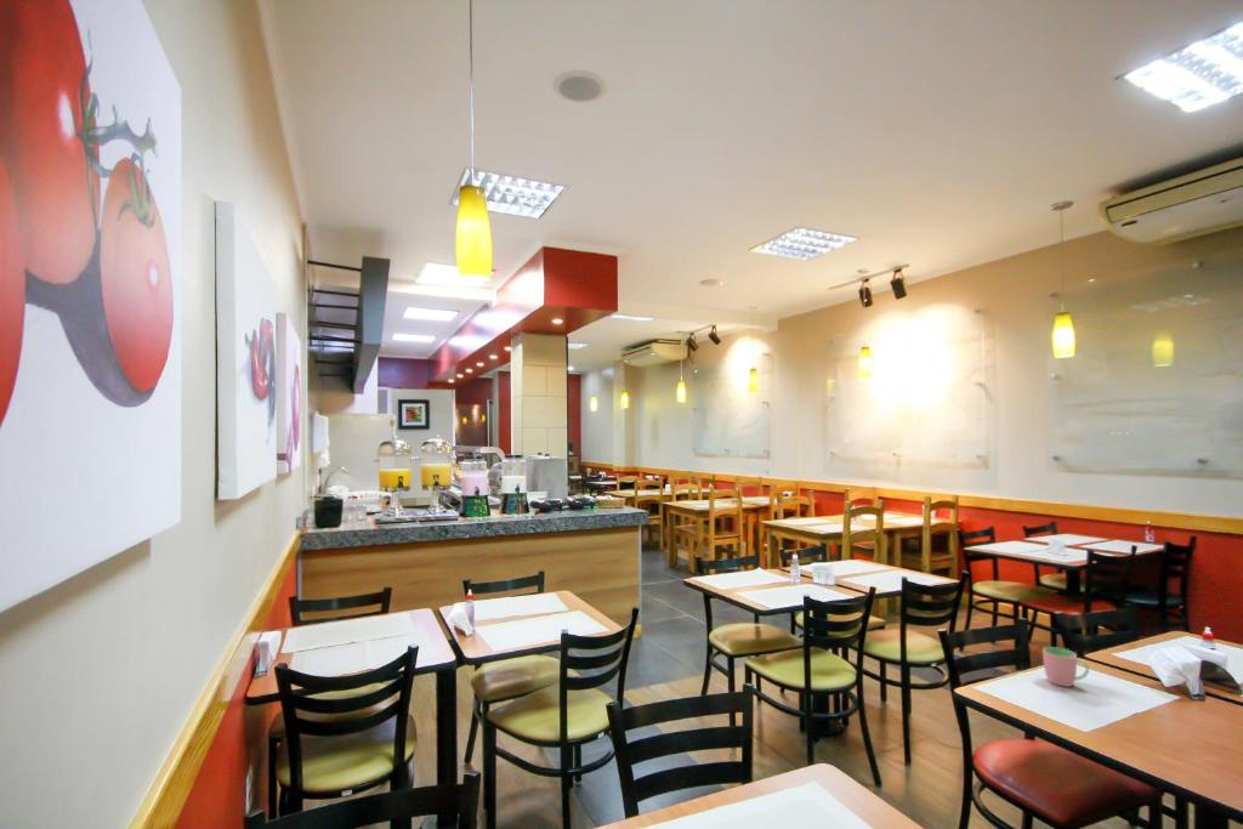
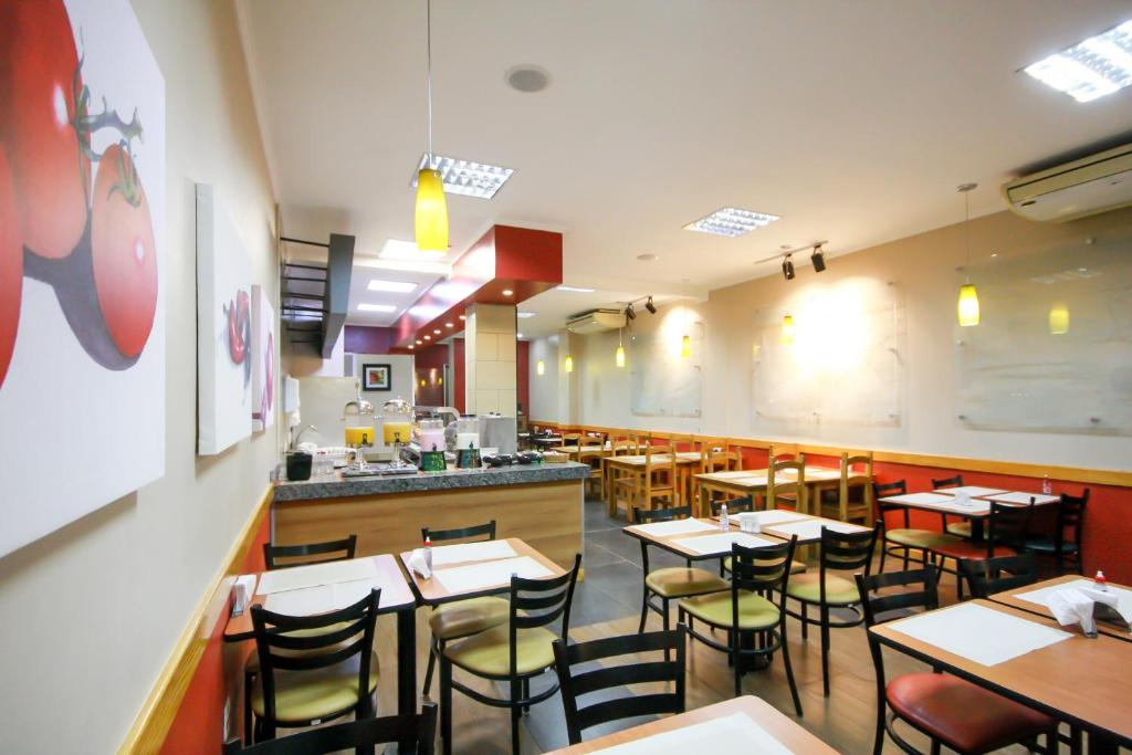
- cup [1041,646,1090,688]
